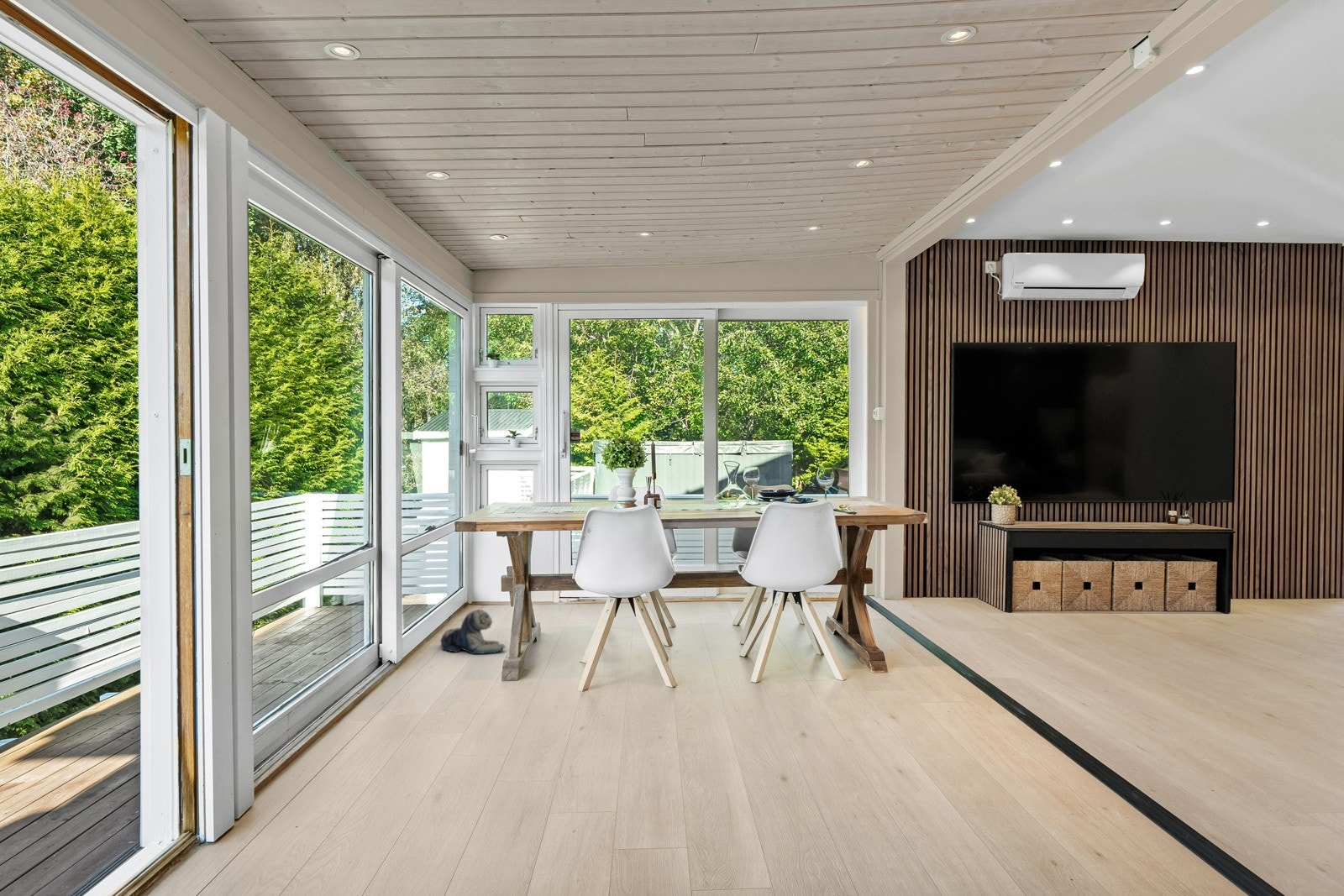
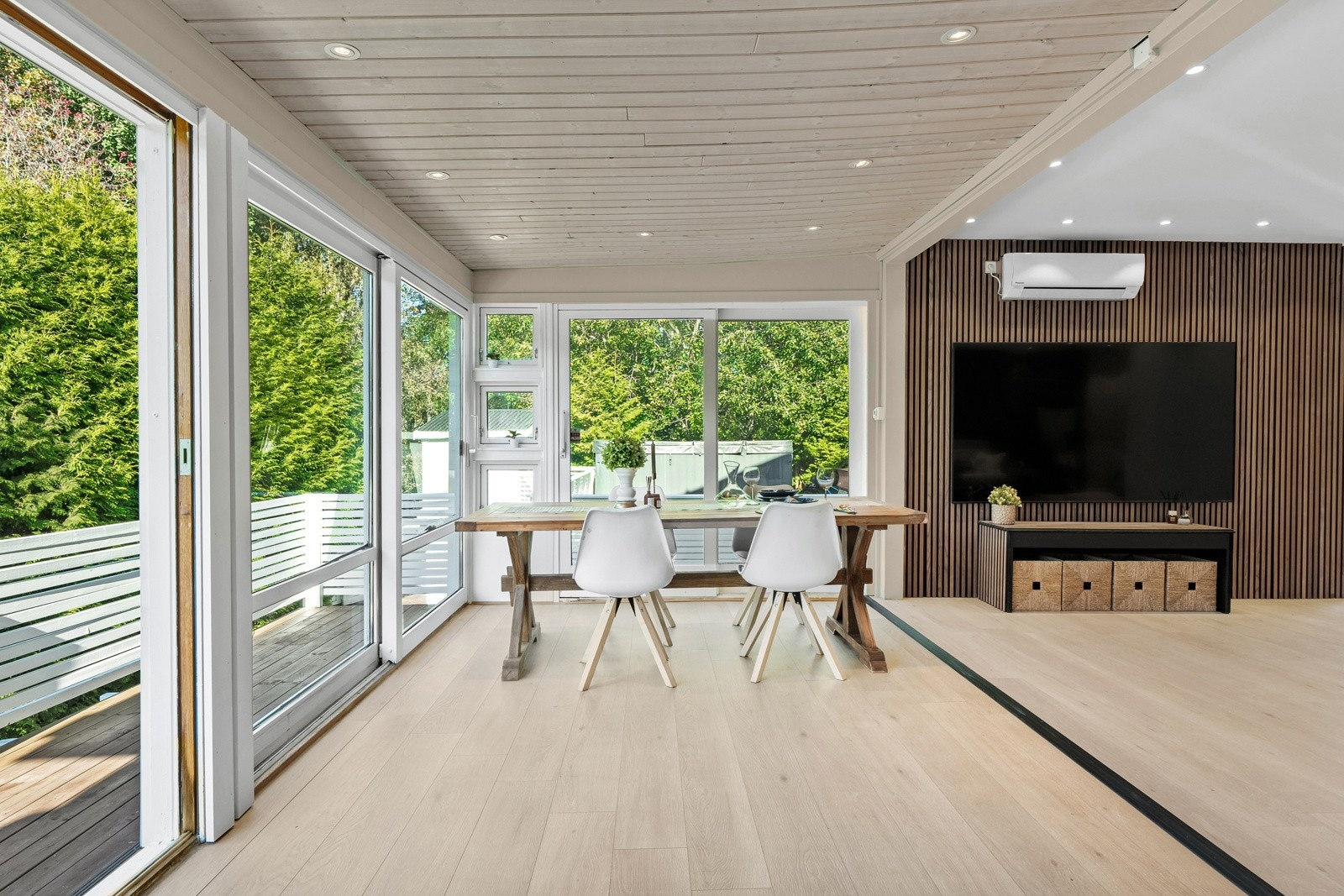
- plush toy [439,609,507,655]
